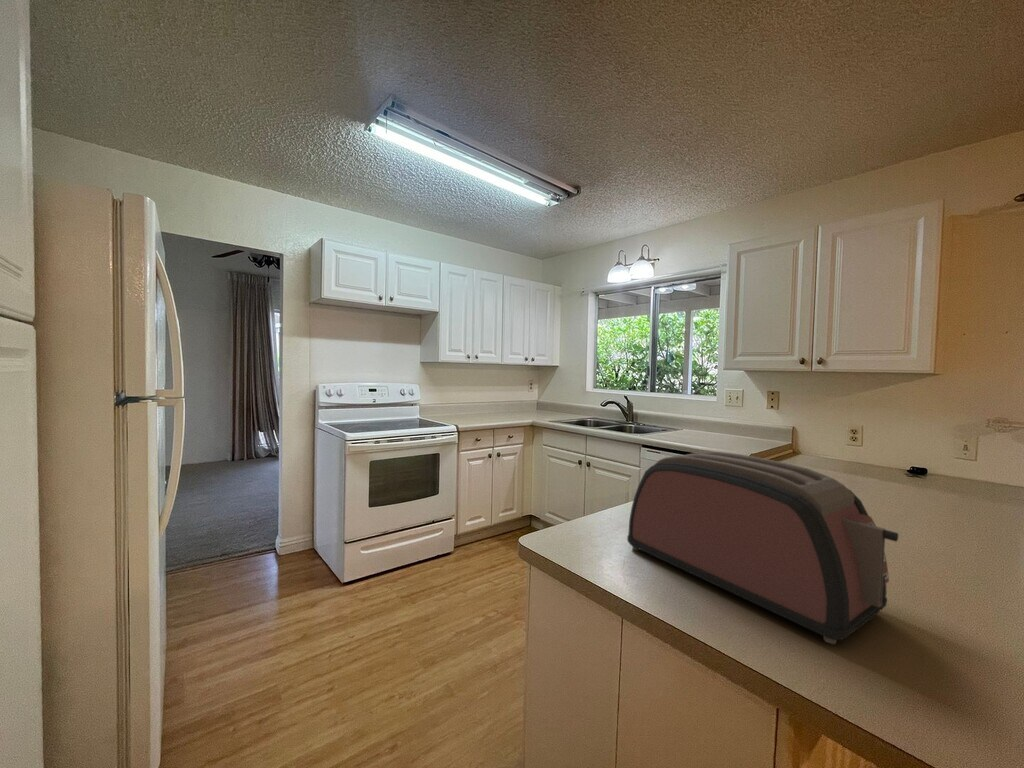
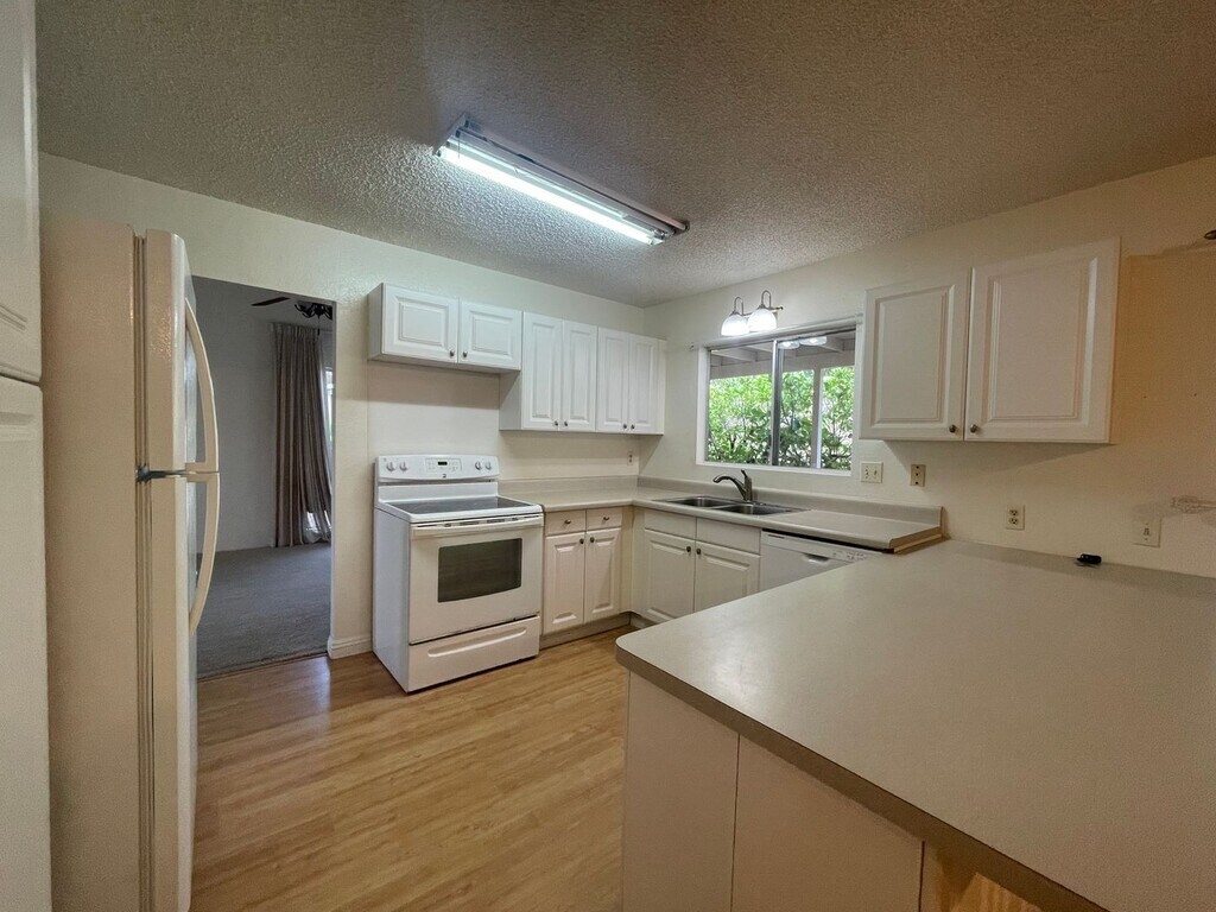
- toaster [626,451,899,645]
